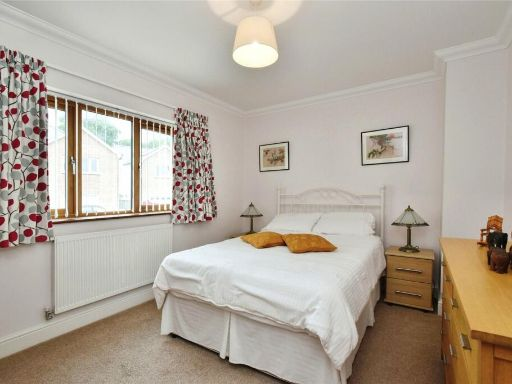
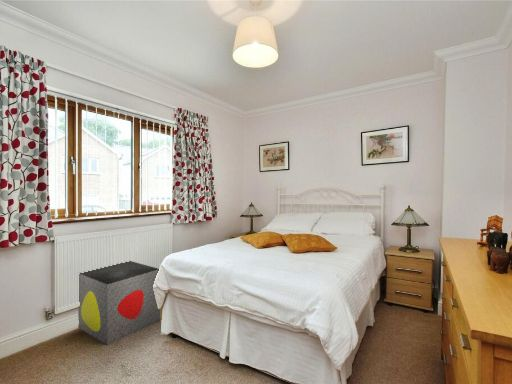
+ storage bin [77,260,161,346]
